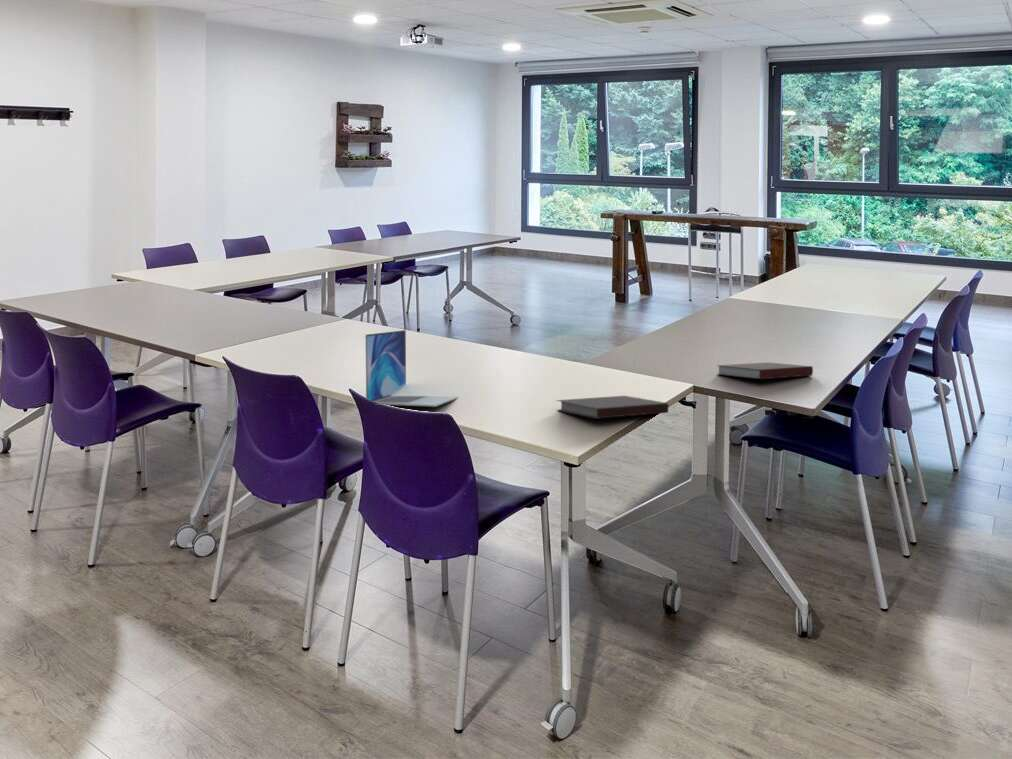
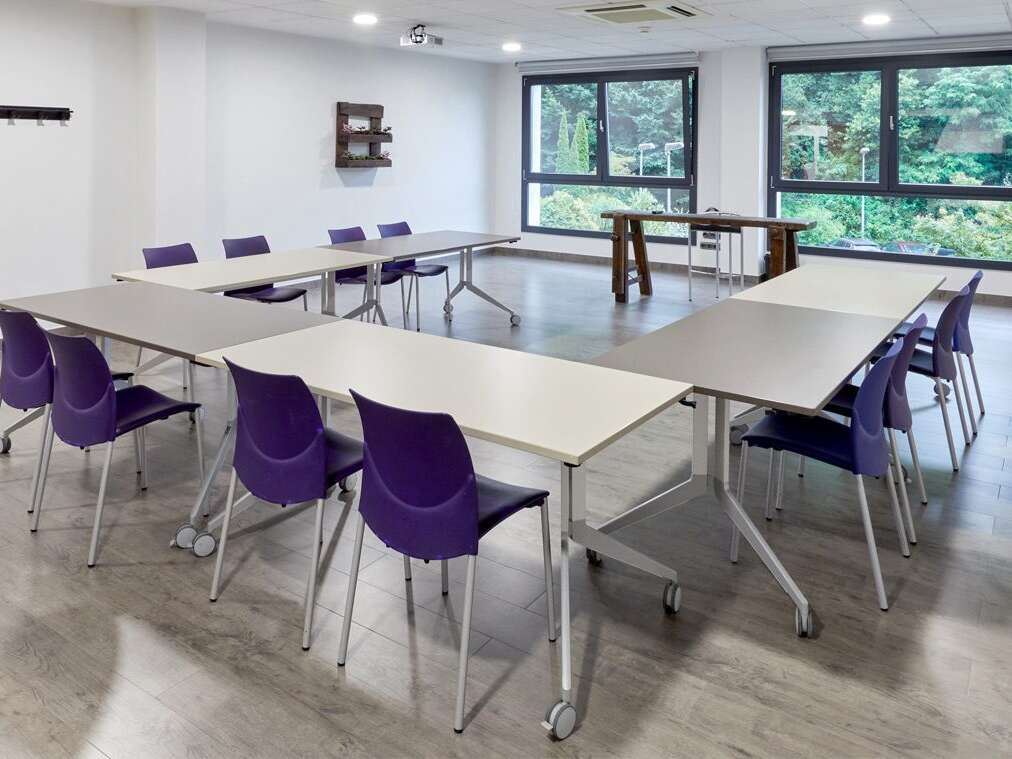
- notebook [716,361,814,380]
- notebook [555,395,670,420]
- laptop [364,329,460,408]
